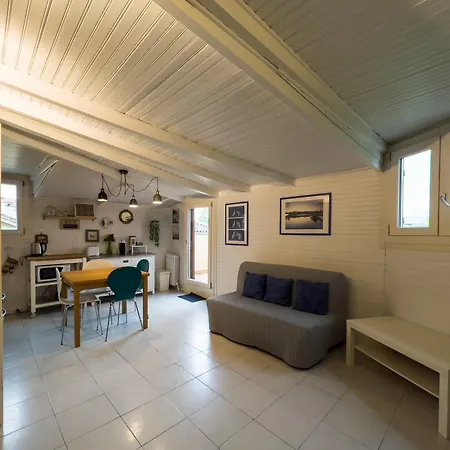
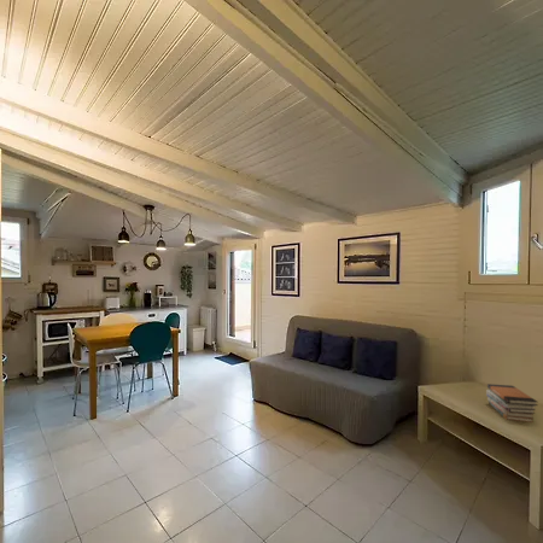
+ book stack [485,383,538,424]
